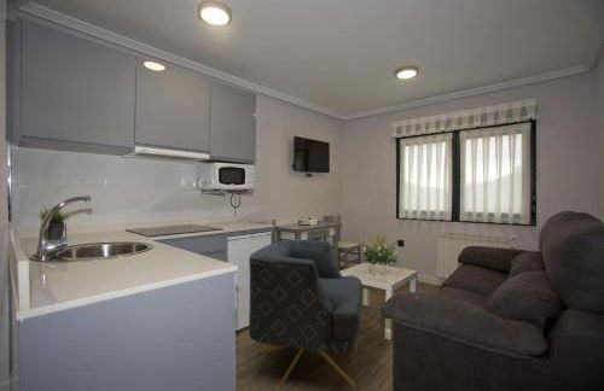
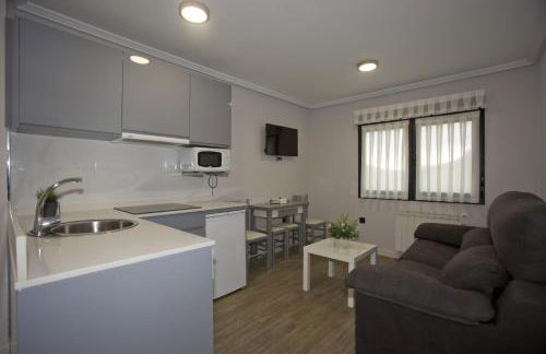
- armchair [248,239,364,391]
